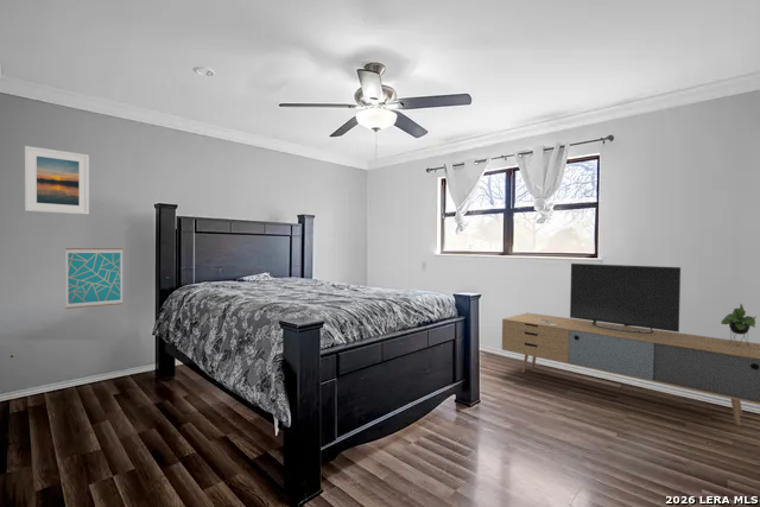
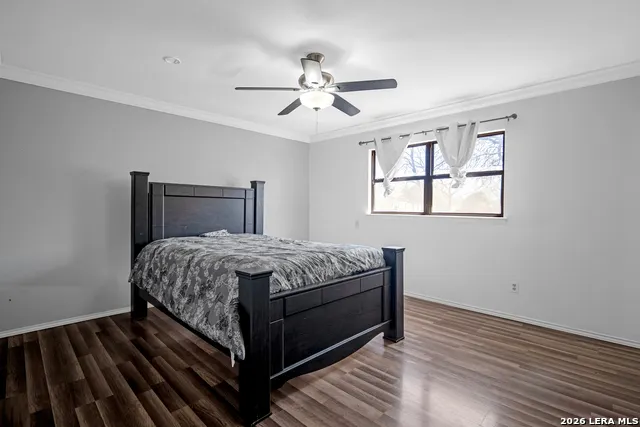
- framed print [24,145,90,215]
- wall art [64,247,124,310]
- media console [501,262,760,426]
